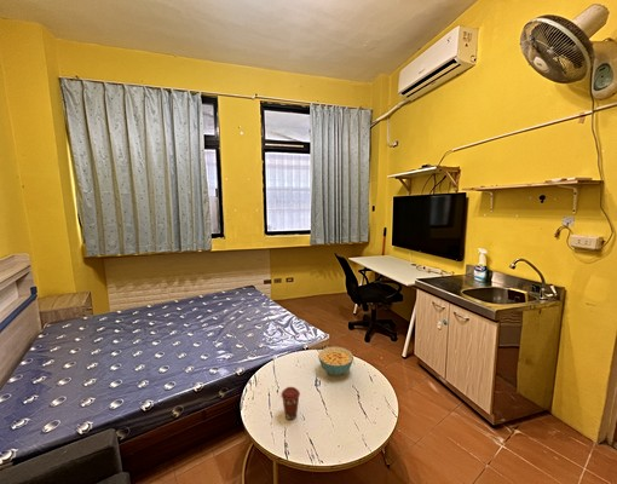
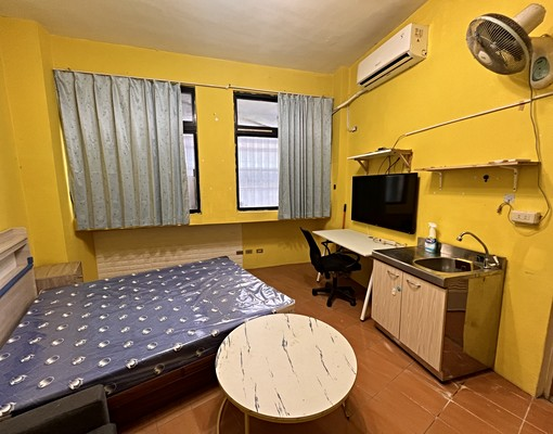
- coffee cup [279,386,301,421]
- cereal bowl [317,345,354,376]
